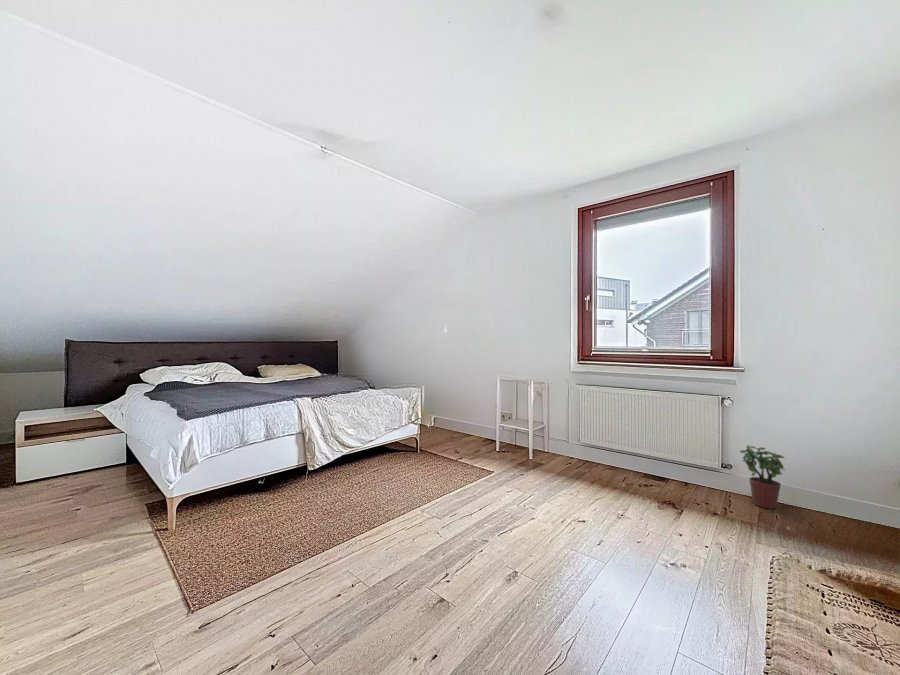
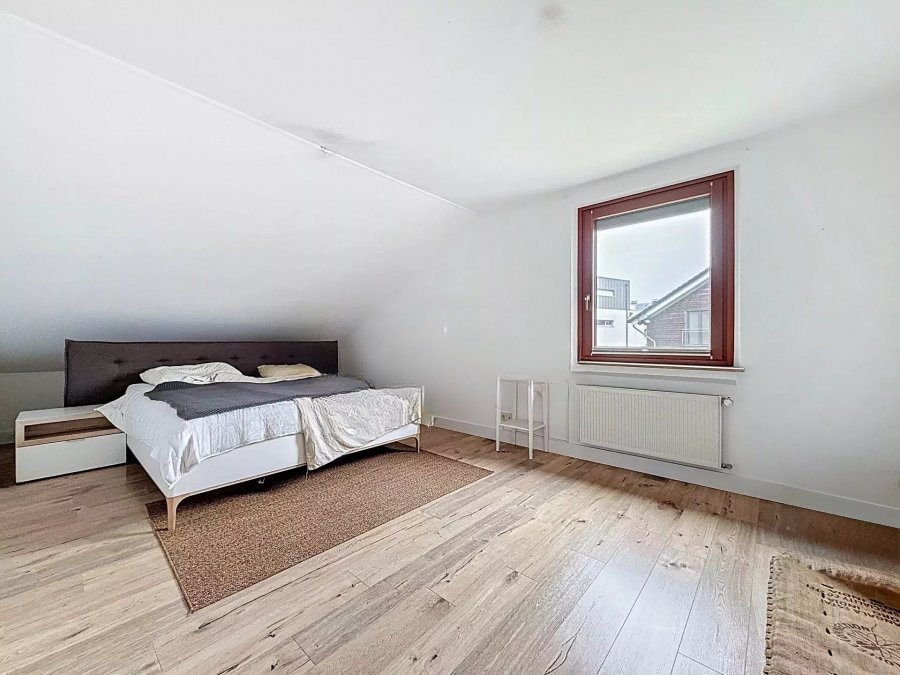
- potted plant [739,444,786,510]
